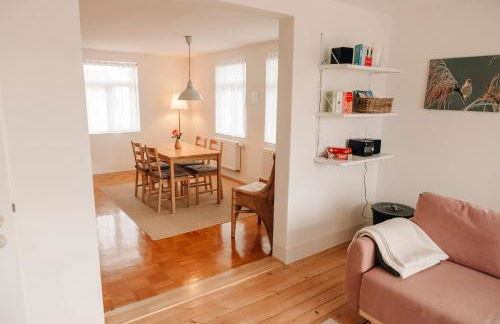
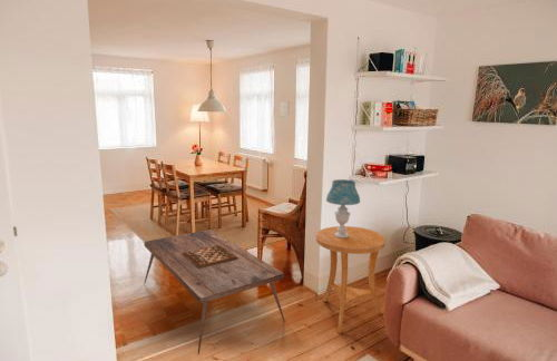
+ table lamp [325,178,361,237]
+ side table [315,225,387,334]
+ coffee table [143,228,285,355]
